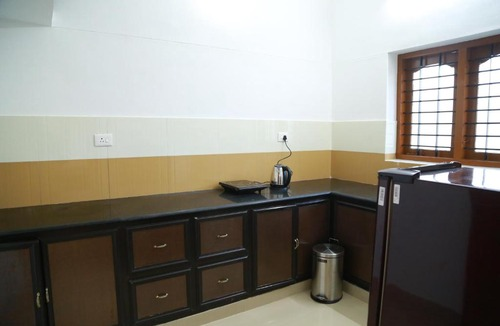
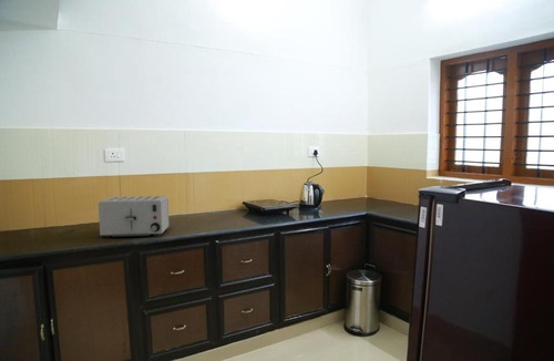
+ toaster [98,195,171,238]
